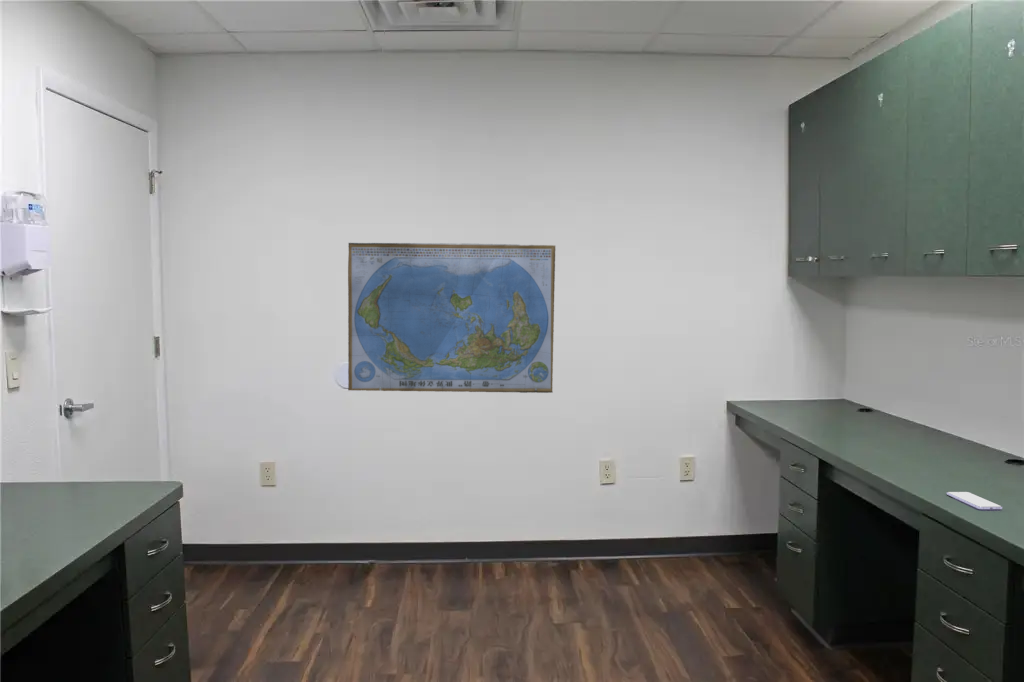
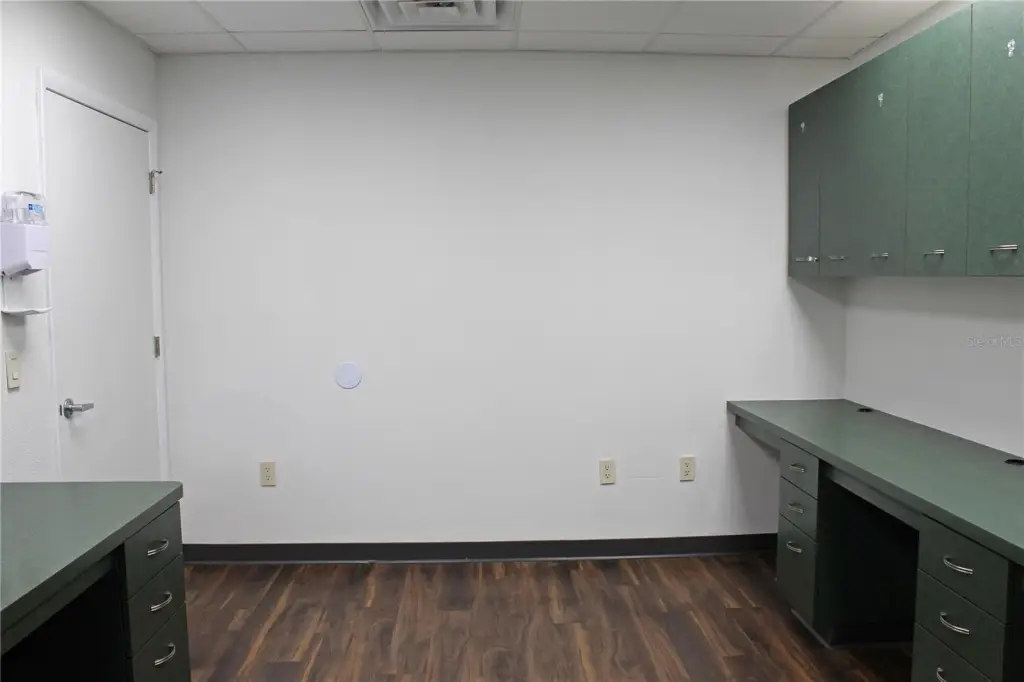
- world map [347,242,556,394]
- smartphone [946,491,1003,510]
